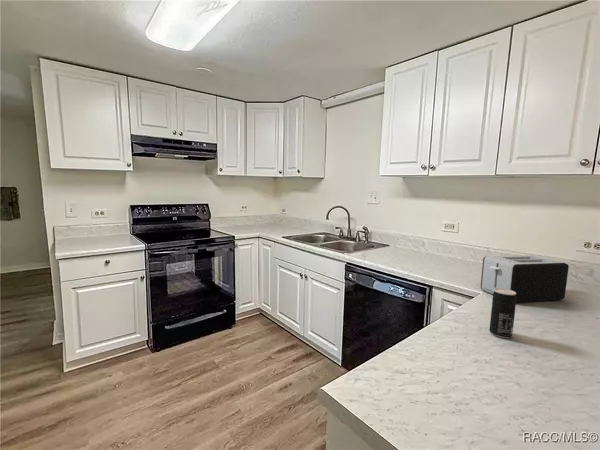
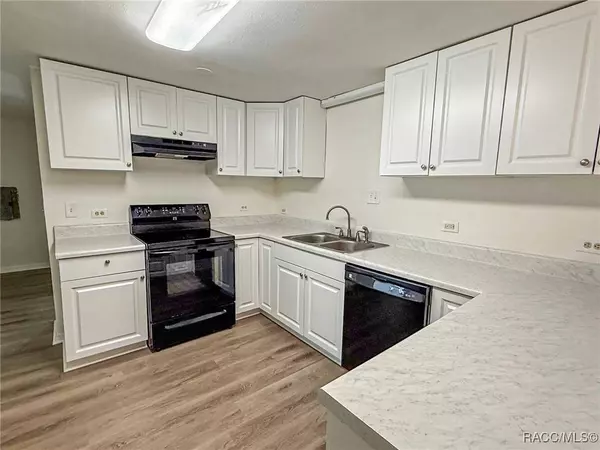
- beverage can [489,288,517,339]
- toaster [480,254,570,303]
